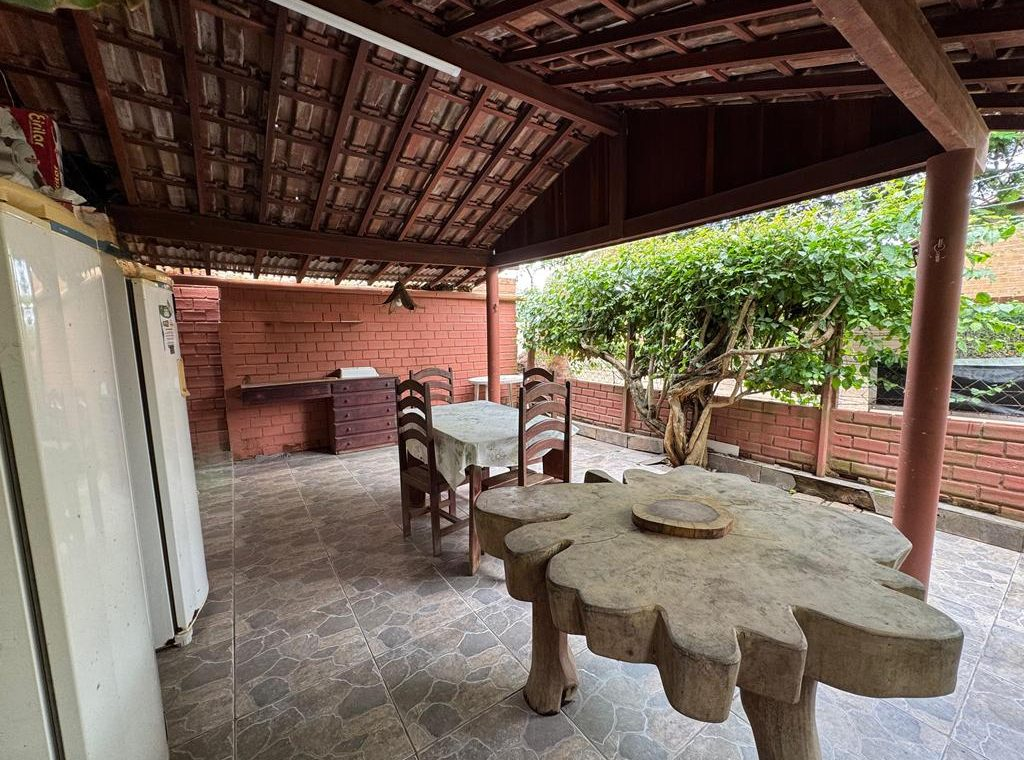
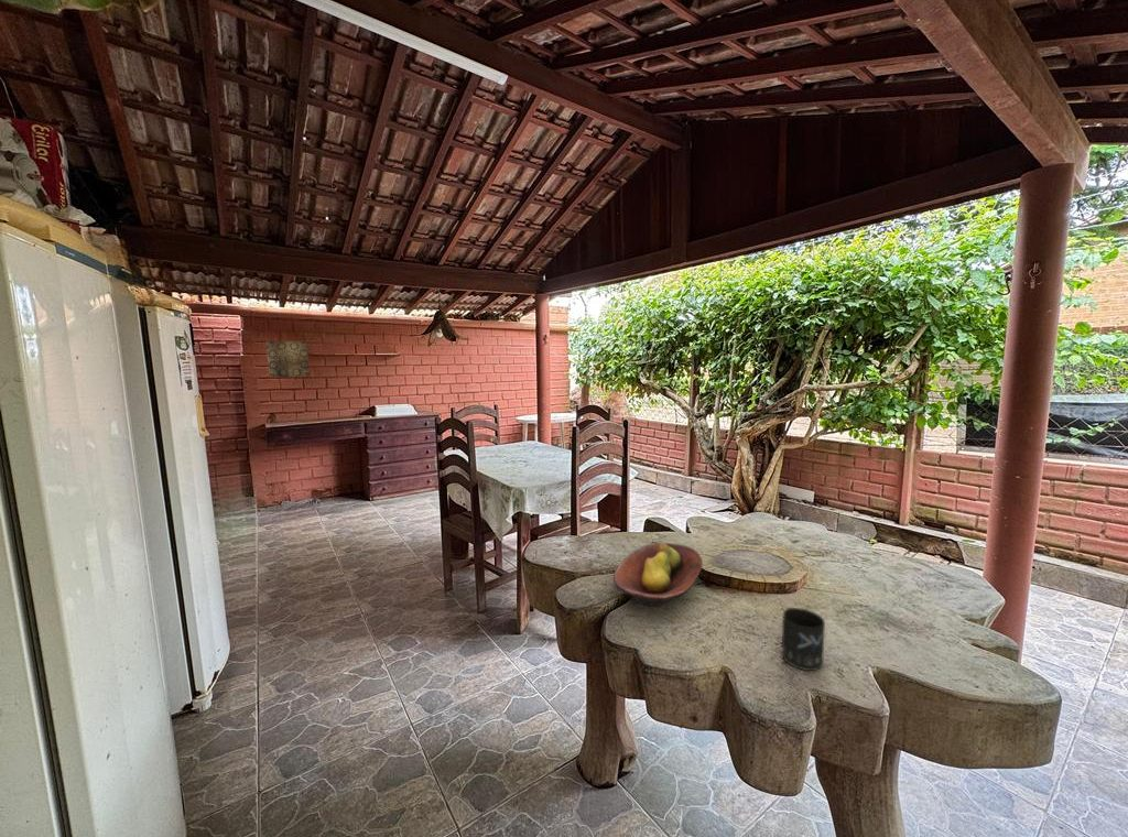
+ wall art [265,340,311,379]
+ mug [781,607,826,672]
+ fruit bowl [612,542,704,608]
